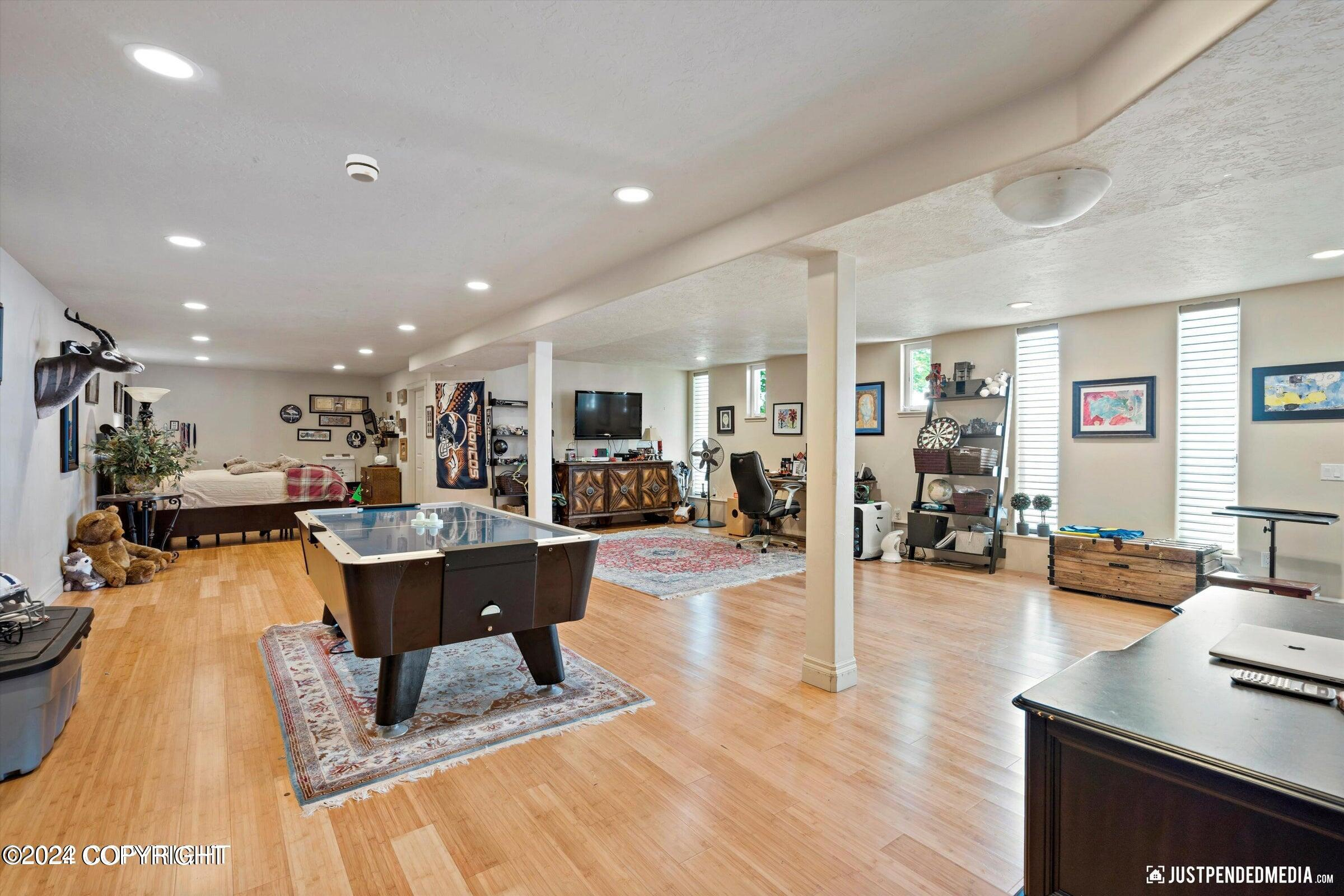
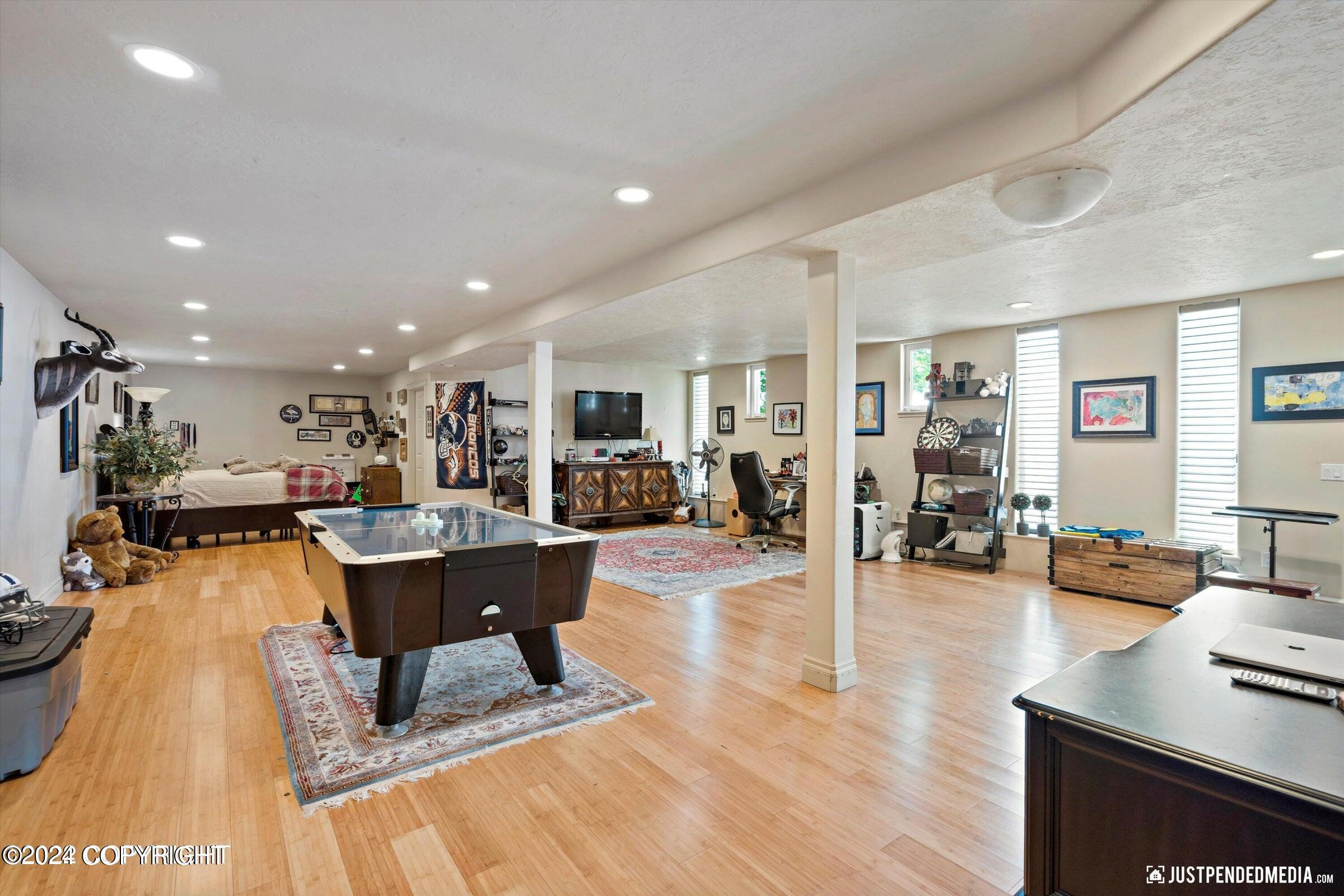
- smoke detector [345,153,380,183]
